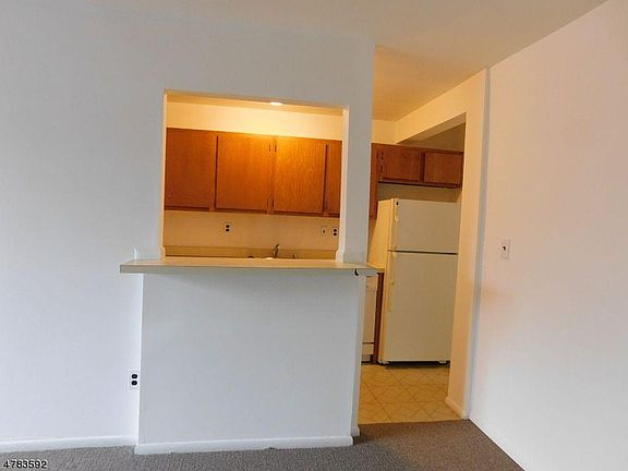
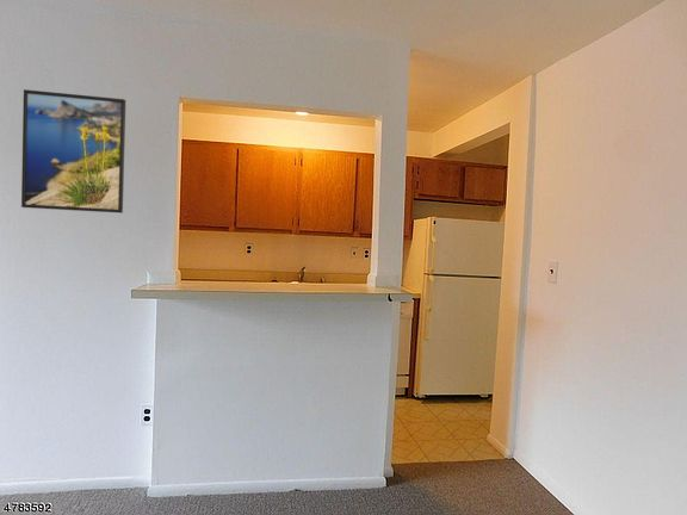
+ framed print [20,88,126,215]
